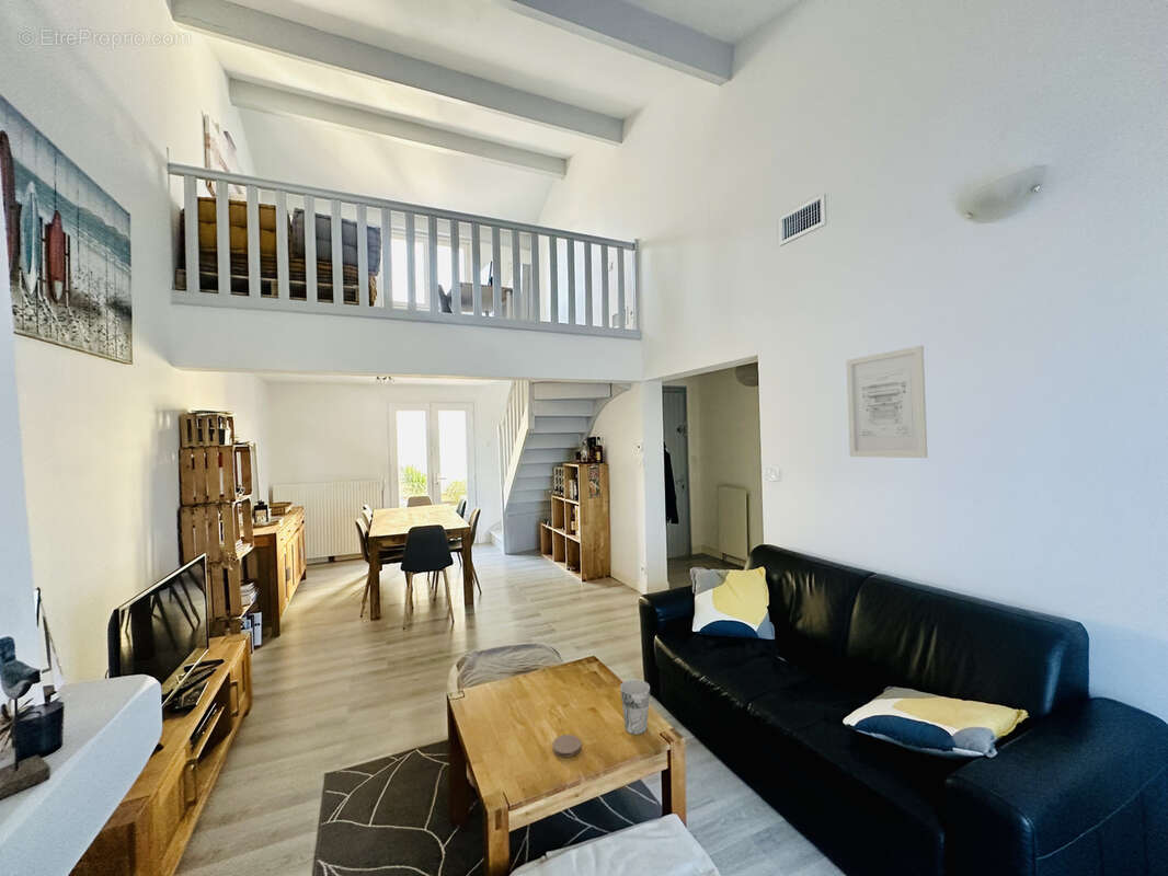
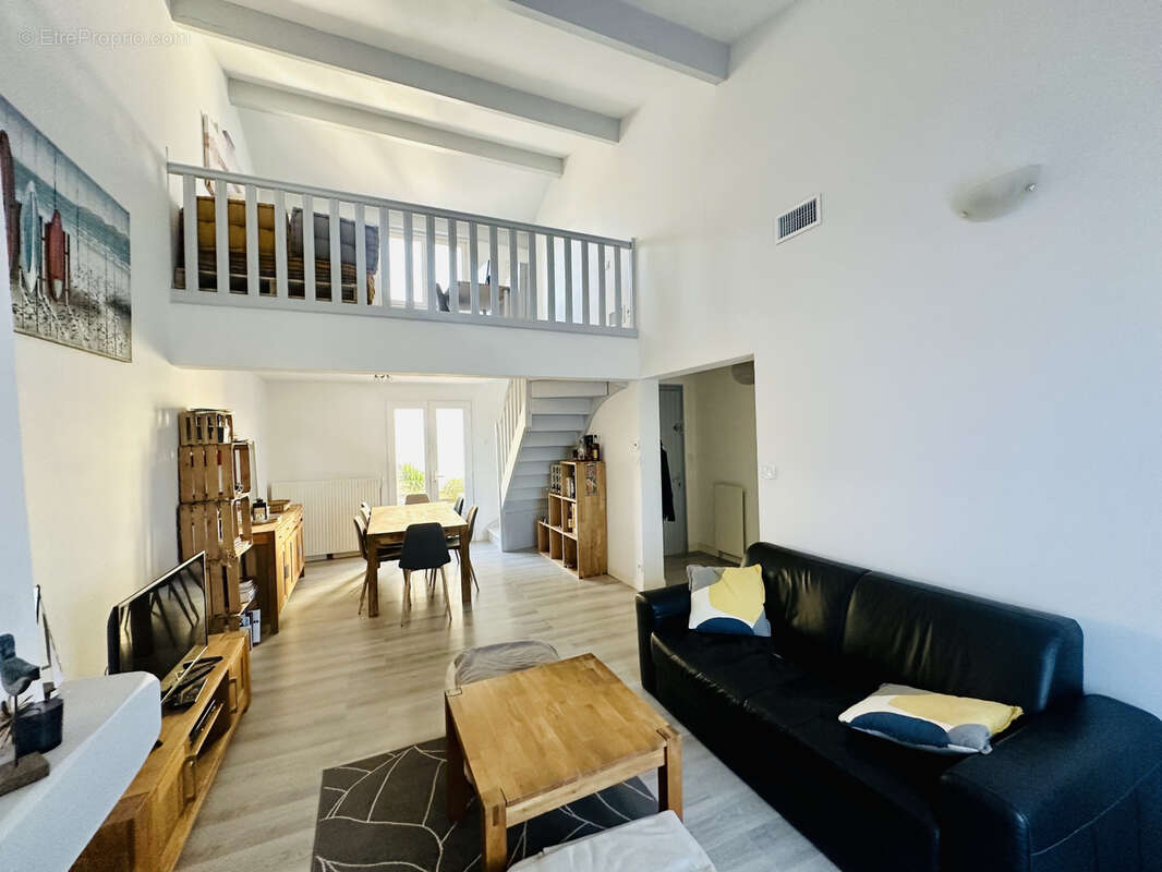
- coaster [551,734,582,759]
- cup [619,679,651,736]
- wall art [846,345,928,459]
